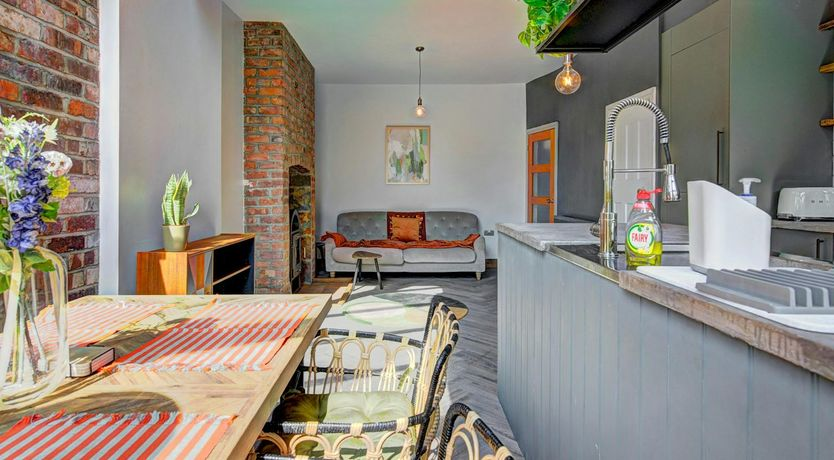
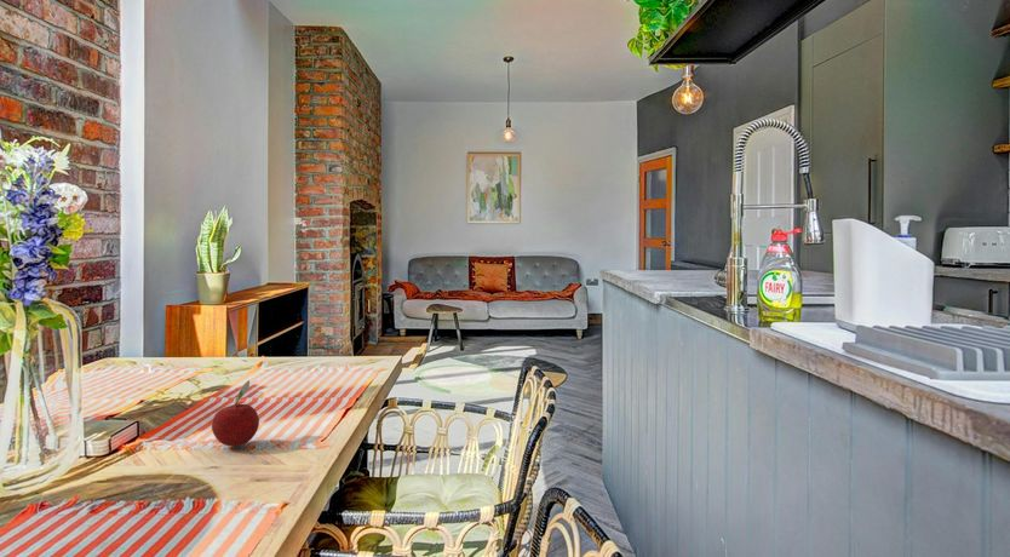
+ fruit [211,379,260,448]
